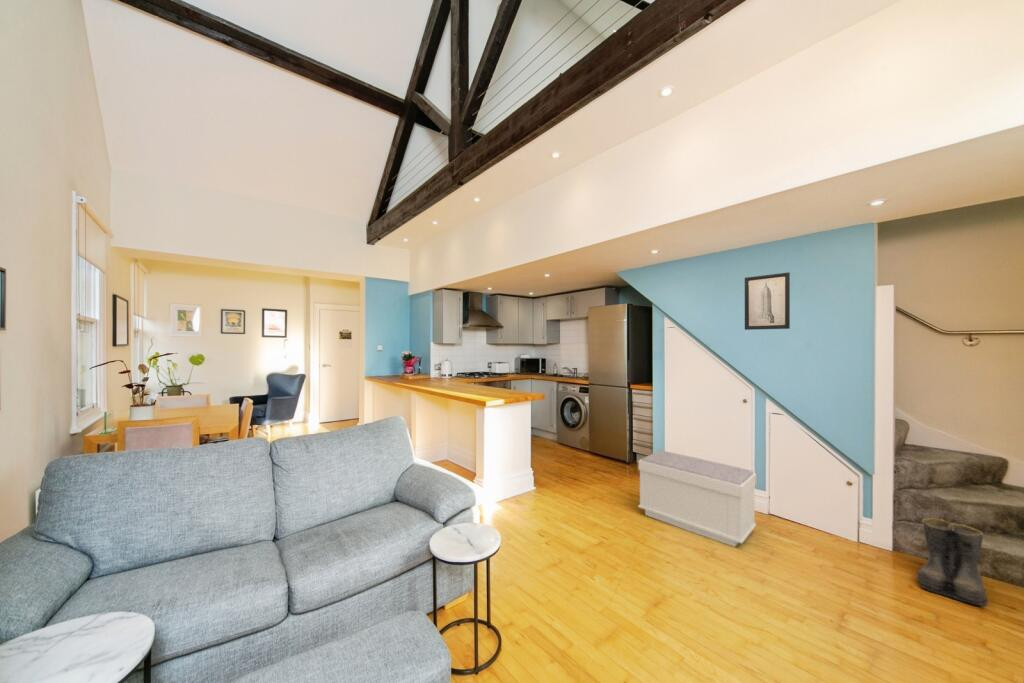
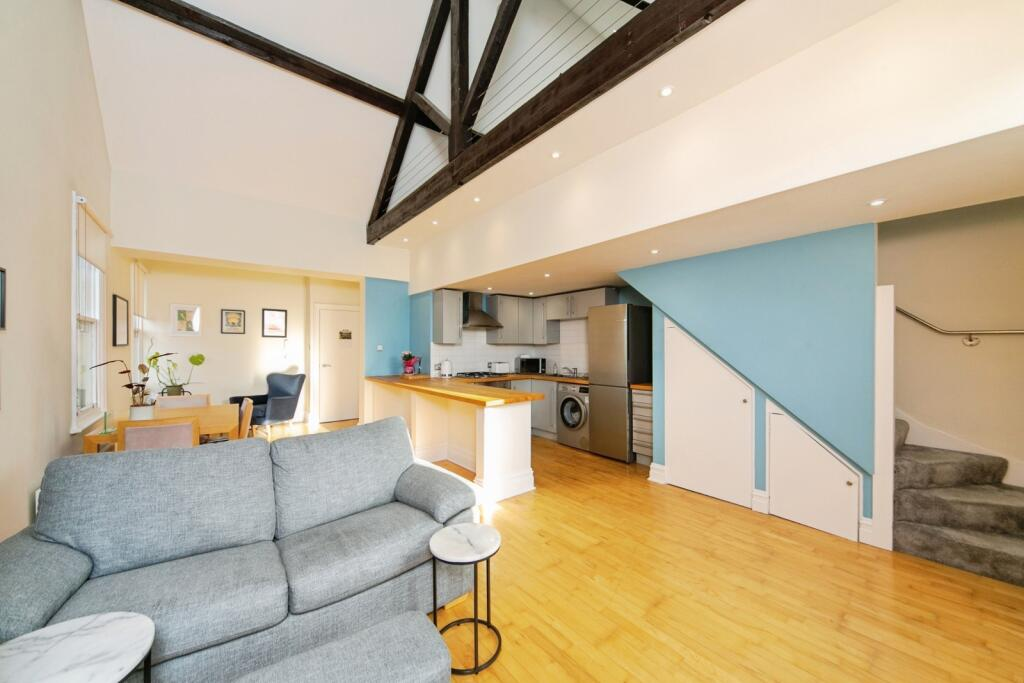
- bench [637,450,757,548]
- boots [917,517,988,607]
- wall art [744,271,791,331]
